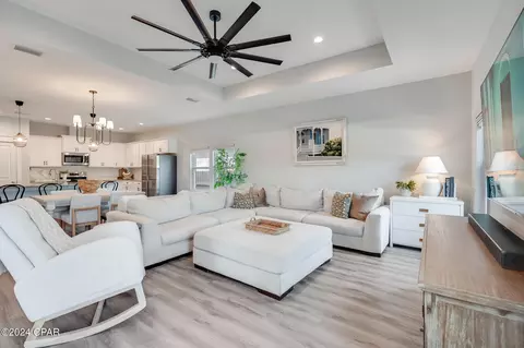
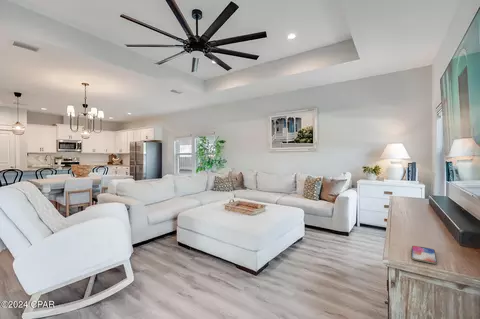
+ smartphone [411,245,438,265]
